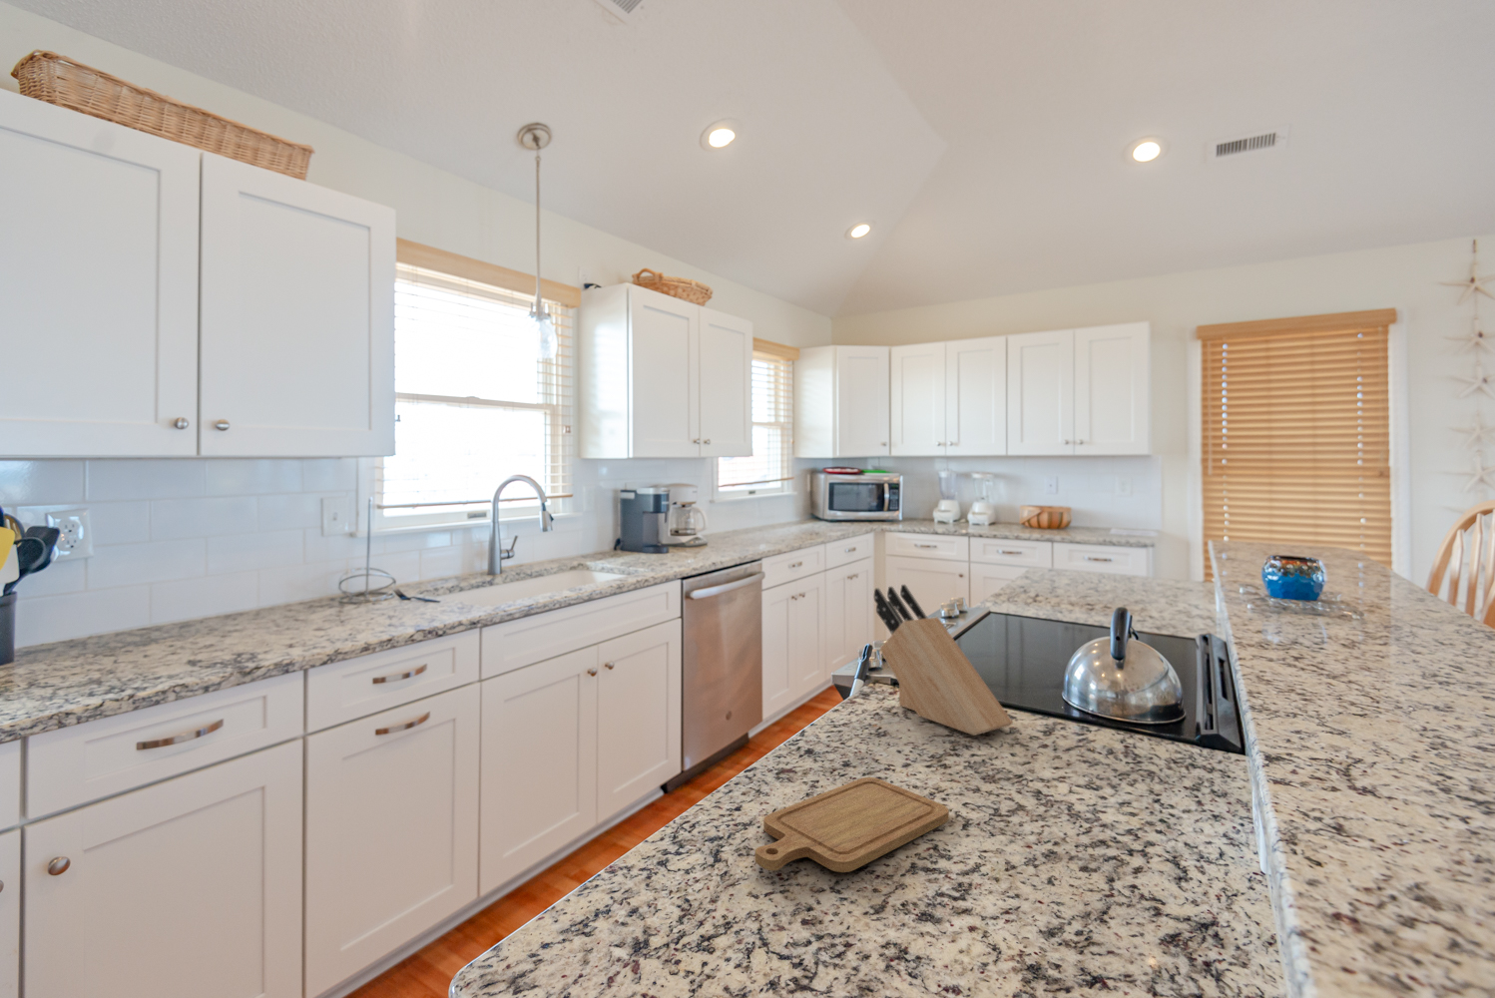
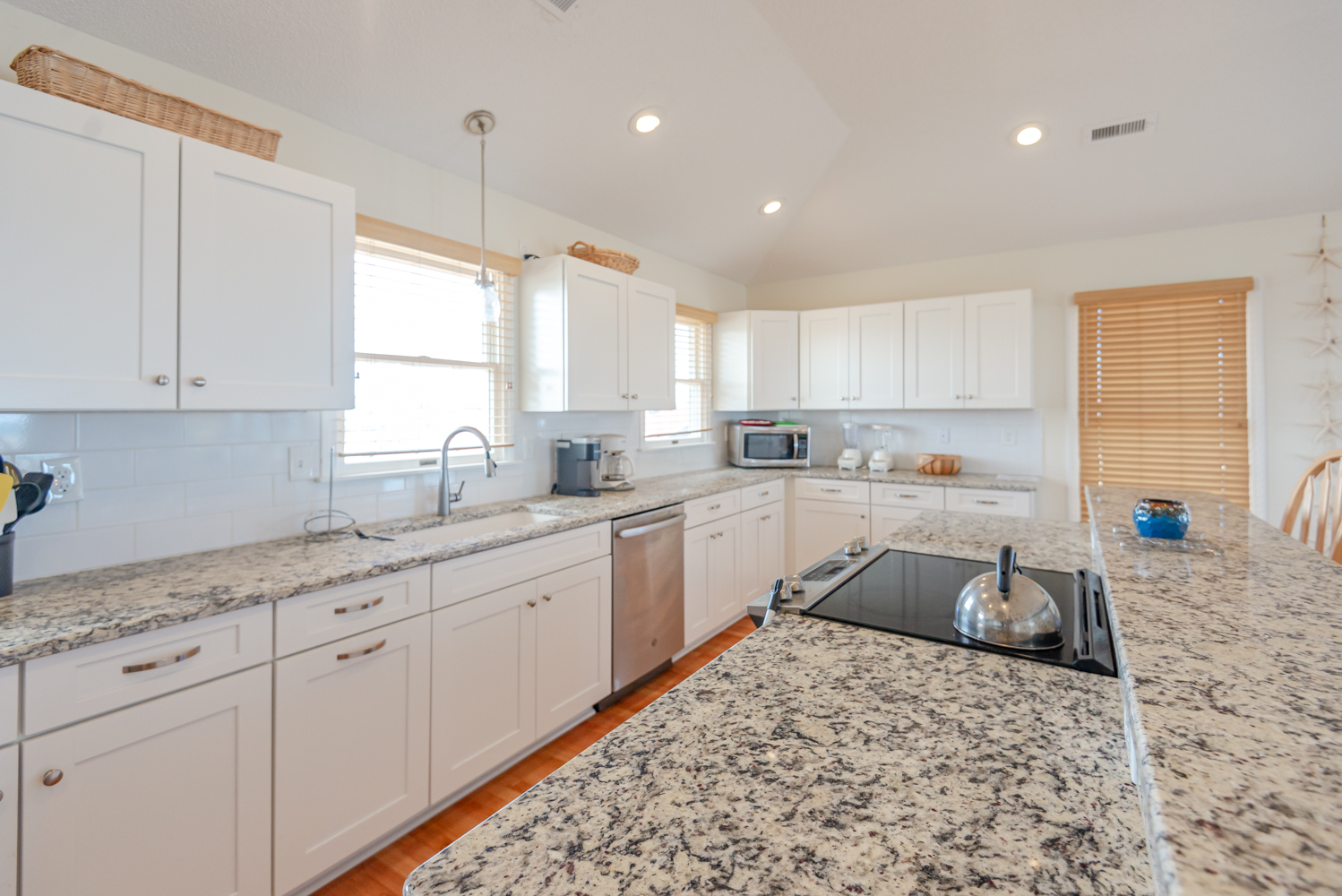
- chopping board [754,776,950,873]
- knife block [873,584,1014,736]
